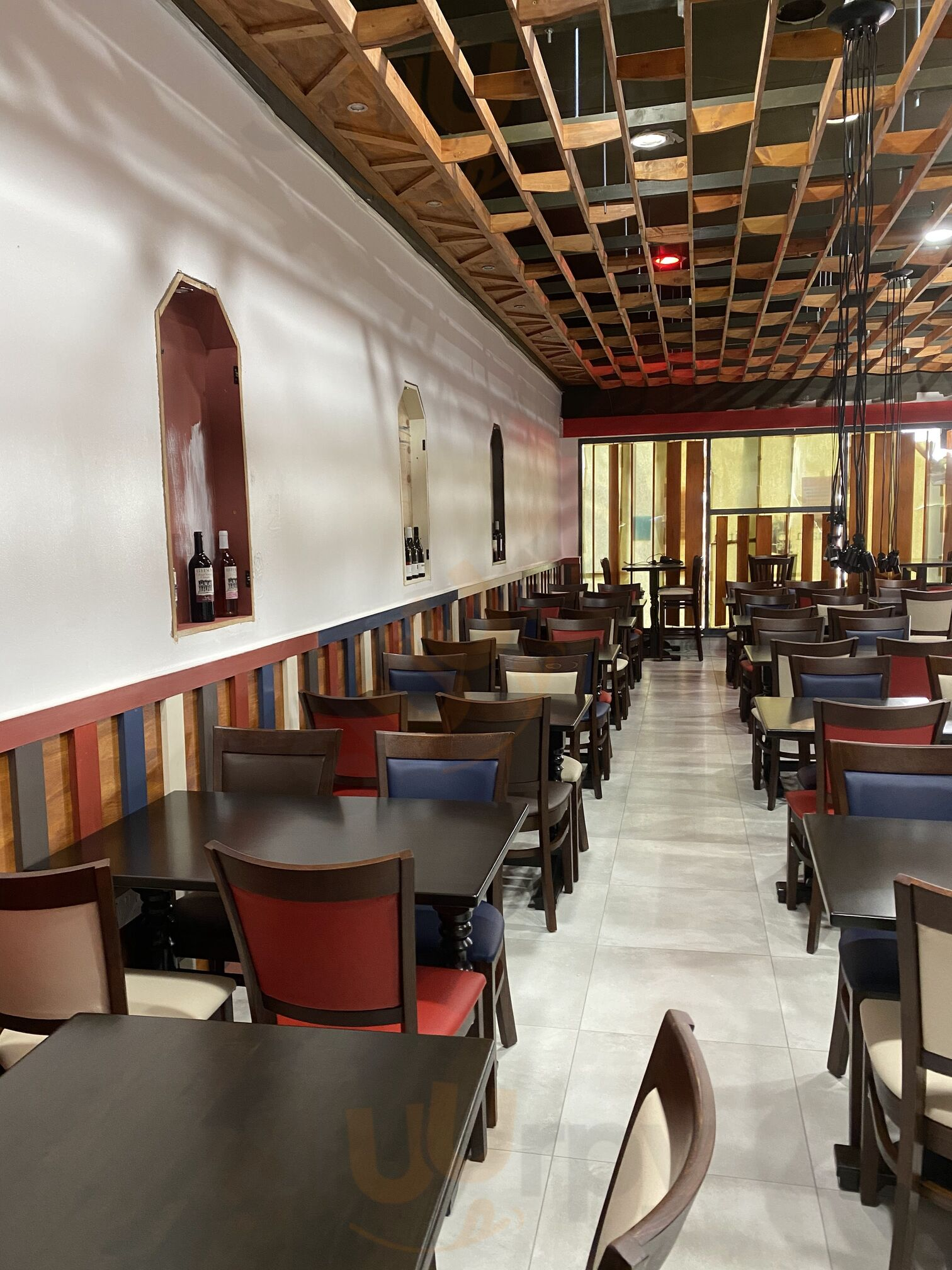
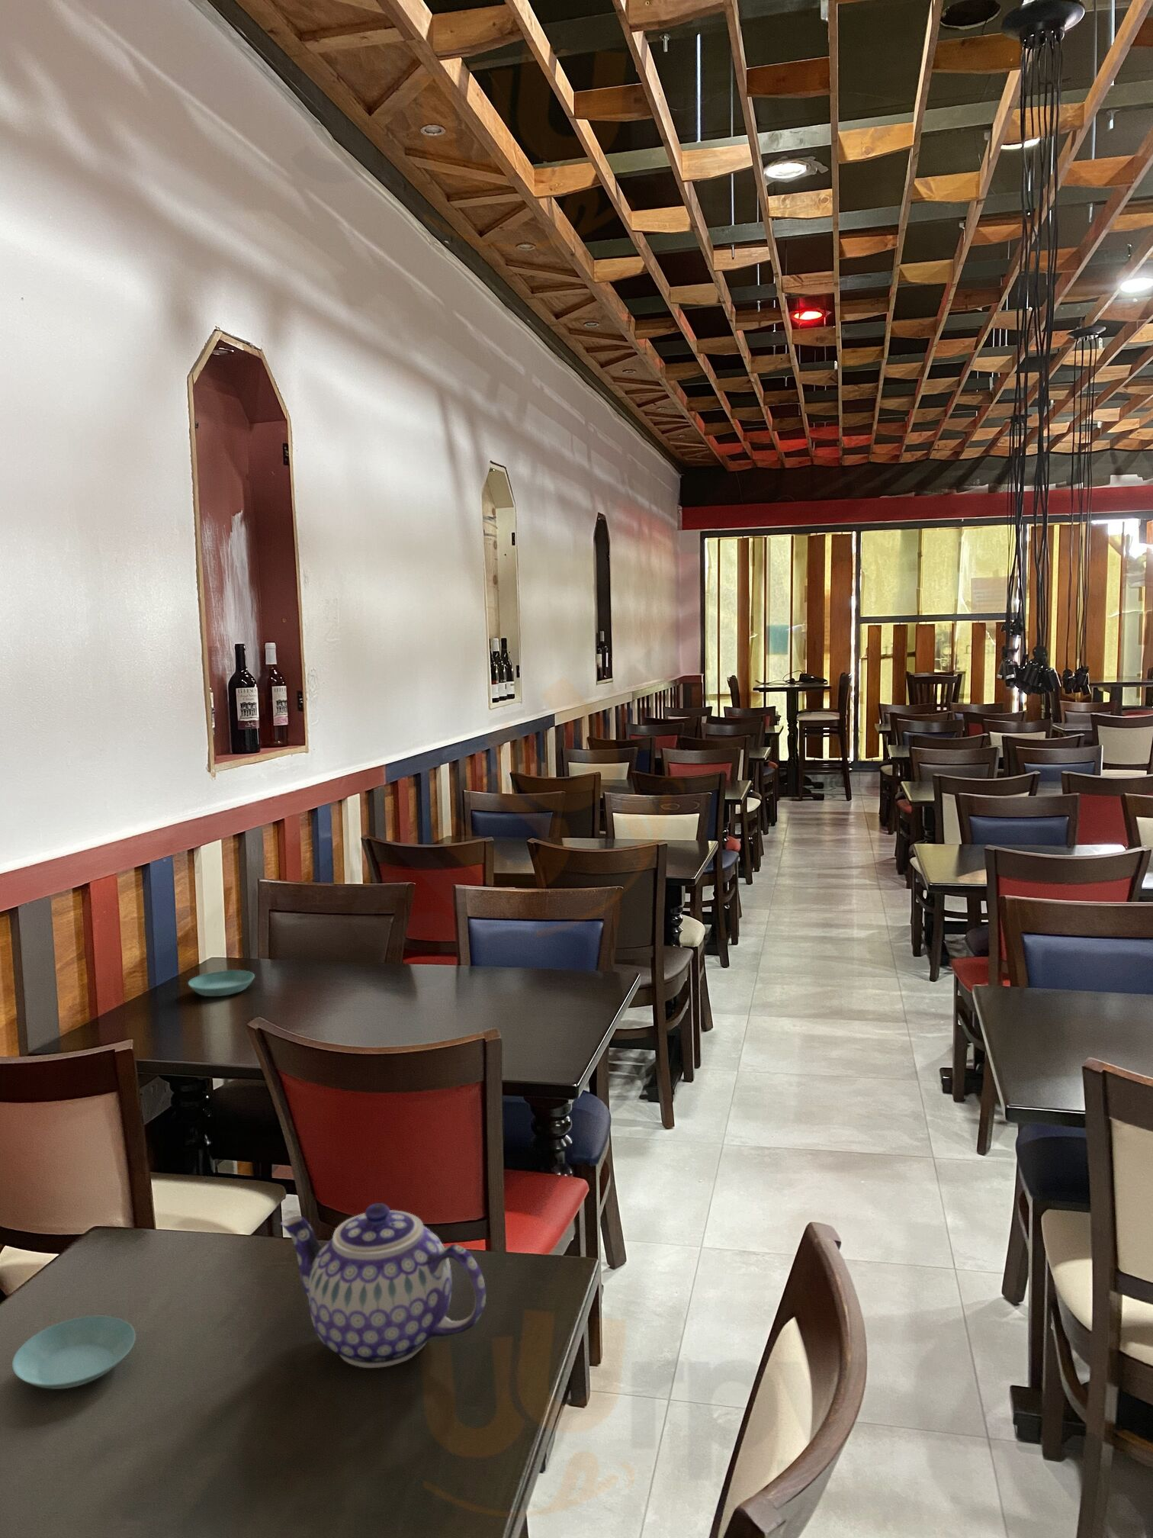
+ teapot [280,1203,487,1368]
+ saucer [11,1315,137,1390]
+ saucer [188,970,256,997]
